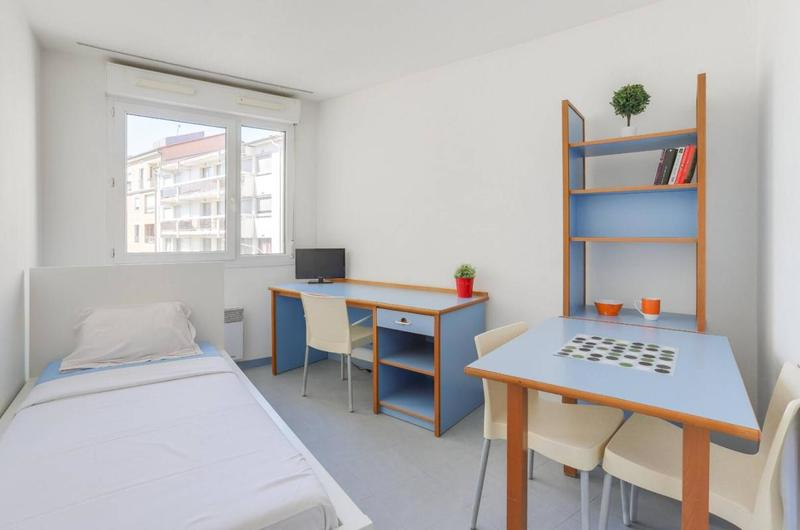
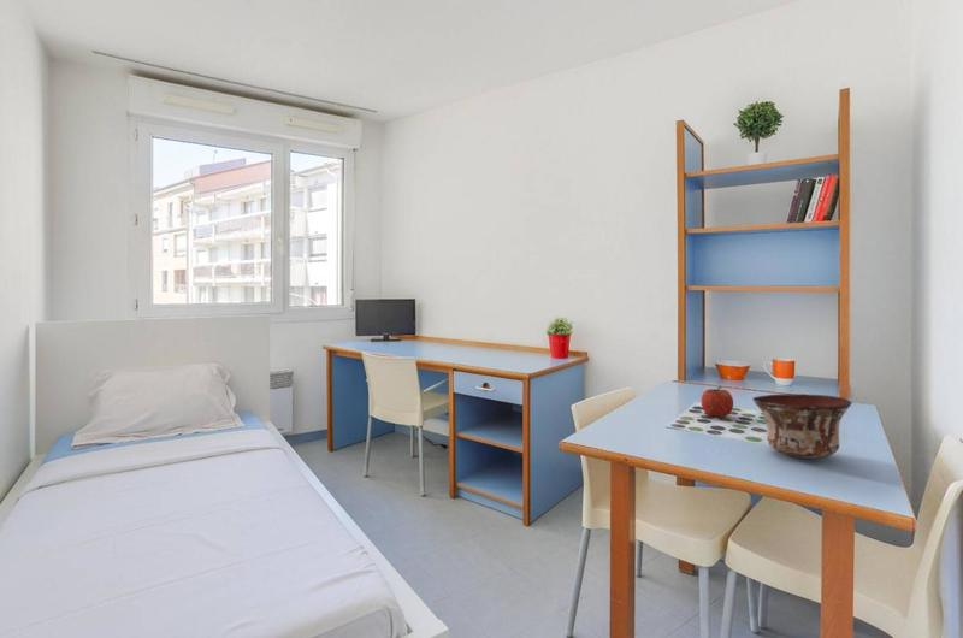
+ apple [699,385,734,418]
+ bowl [751,392,853,460]
